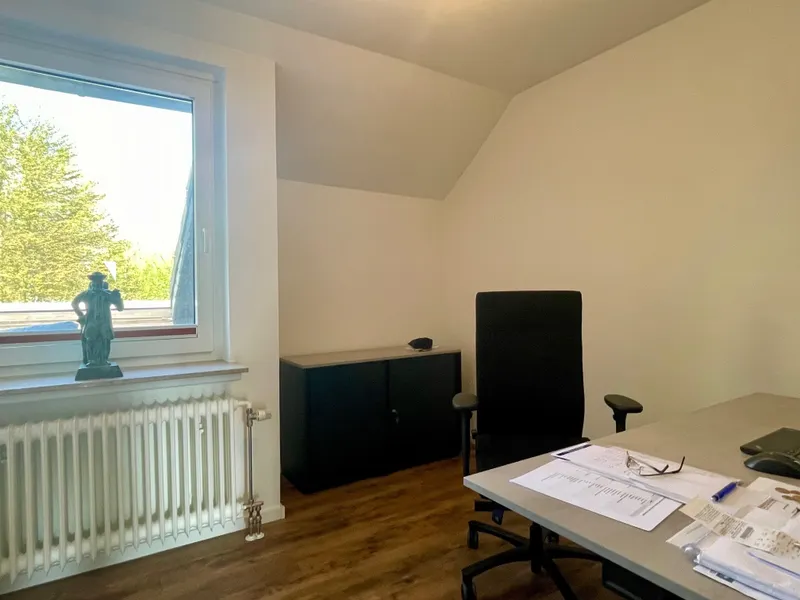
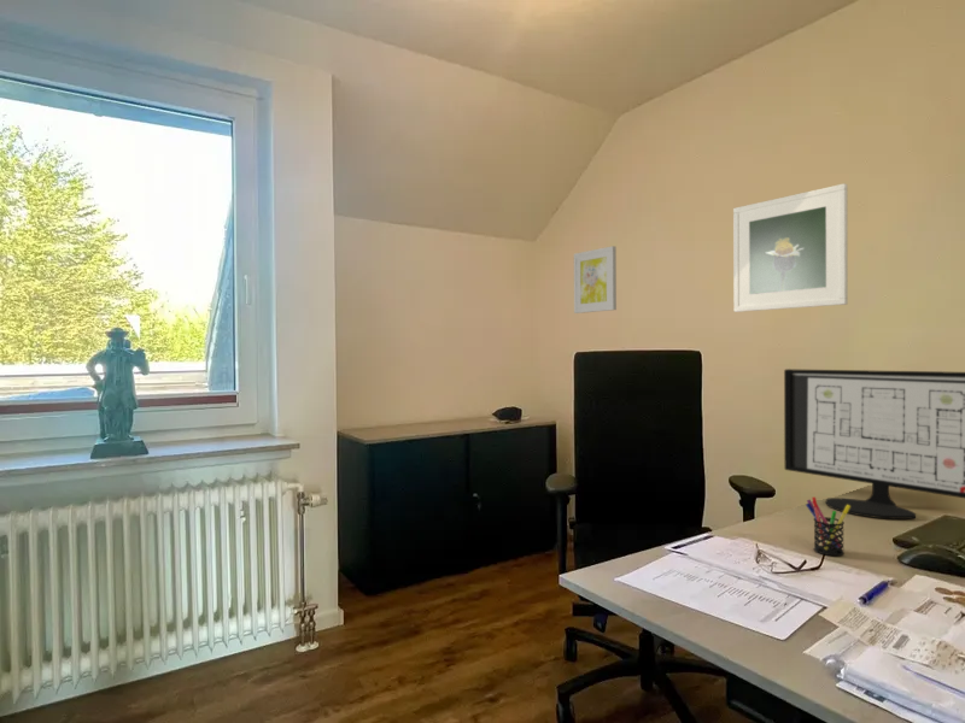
+ pen holder [805,496,850,557]
+ computer monitor [783,368,965,521]
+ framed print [732,182,849,313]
+ wall art [573,245,618,315]
